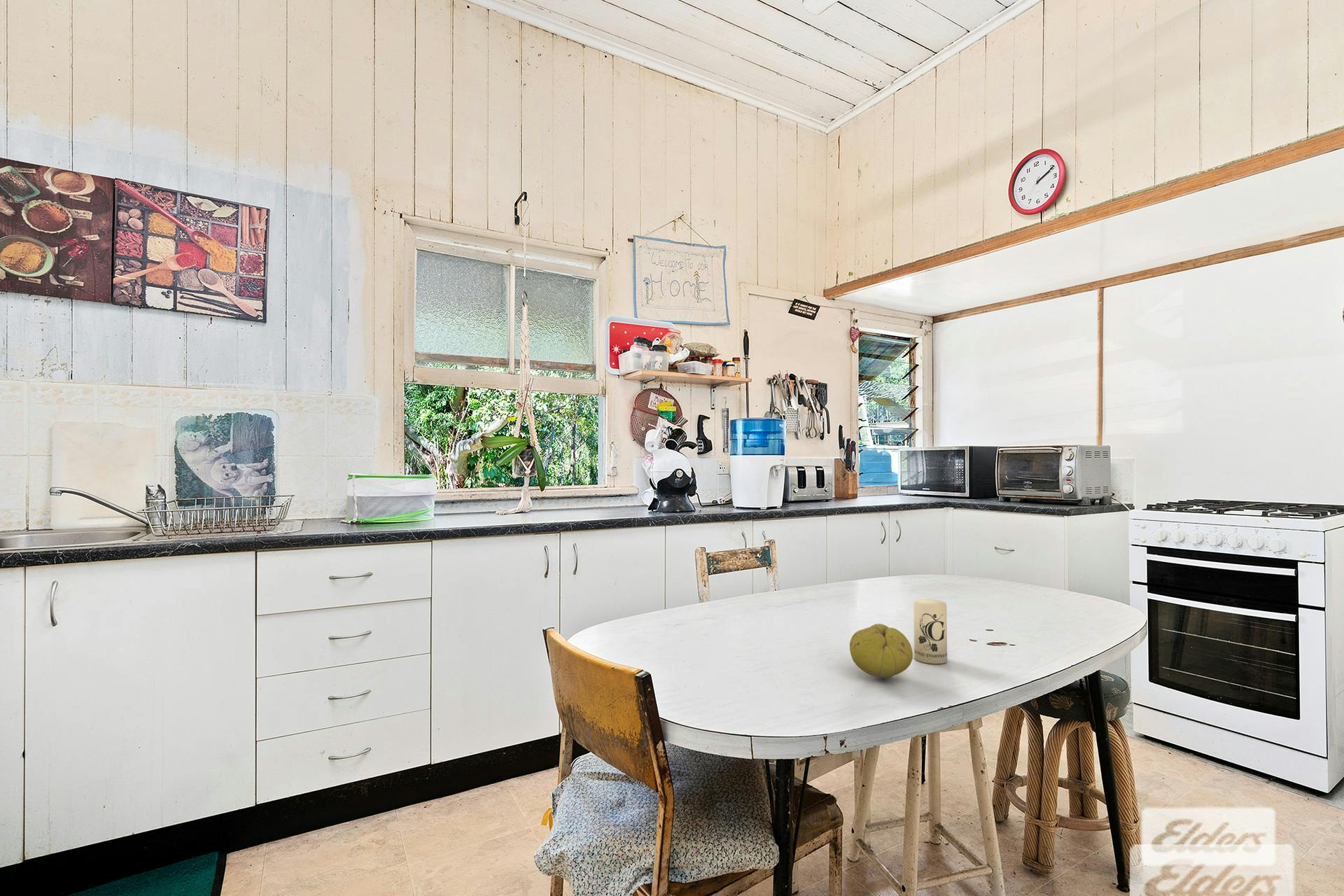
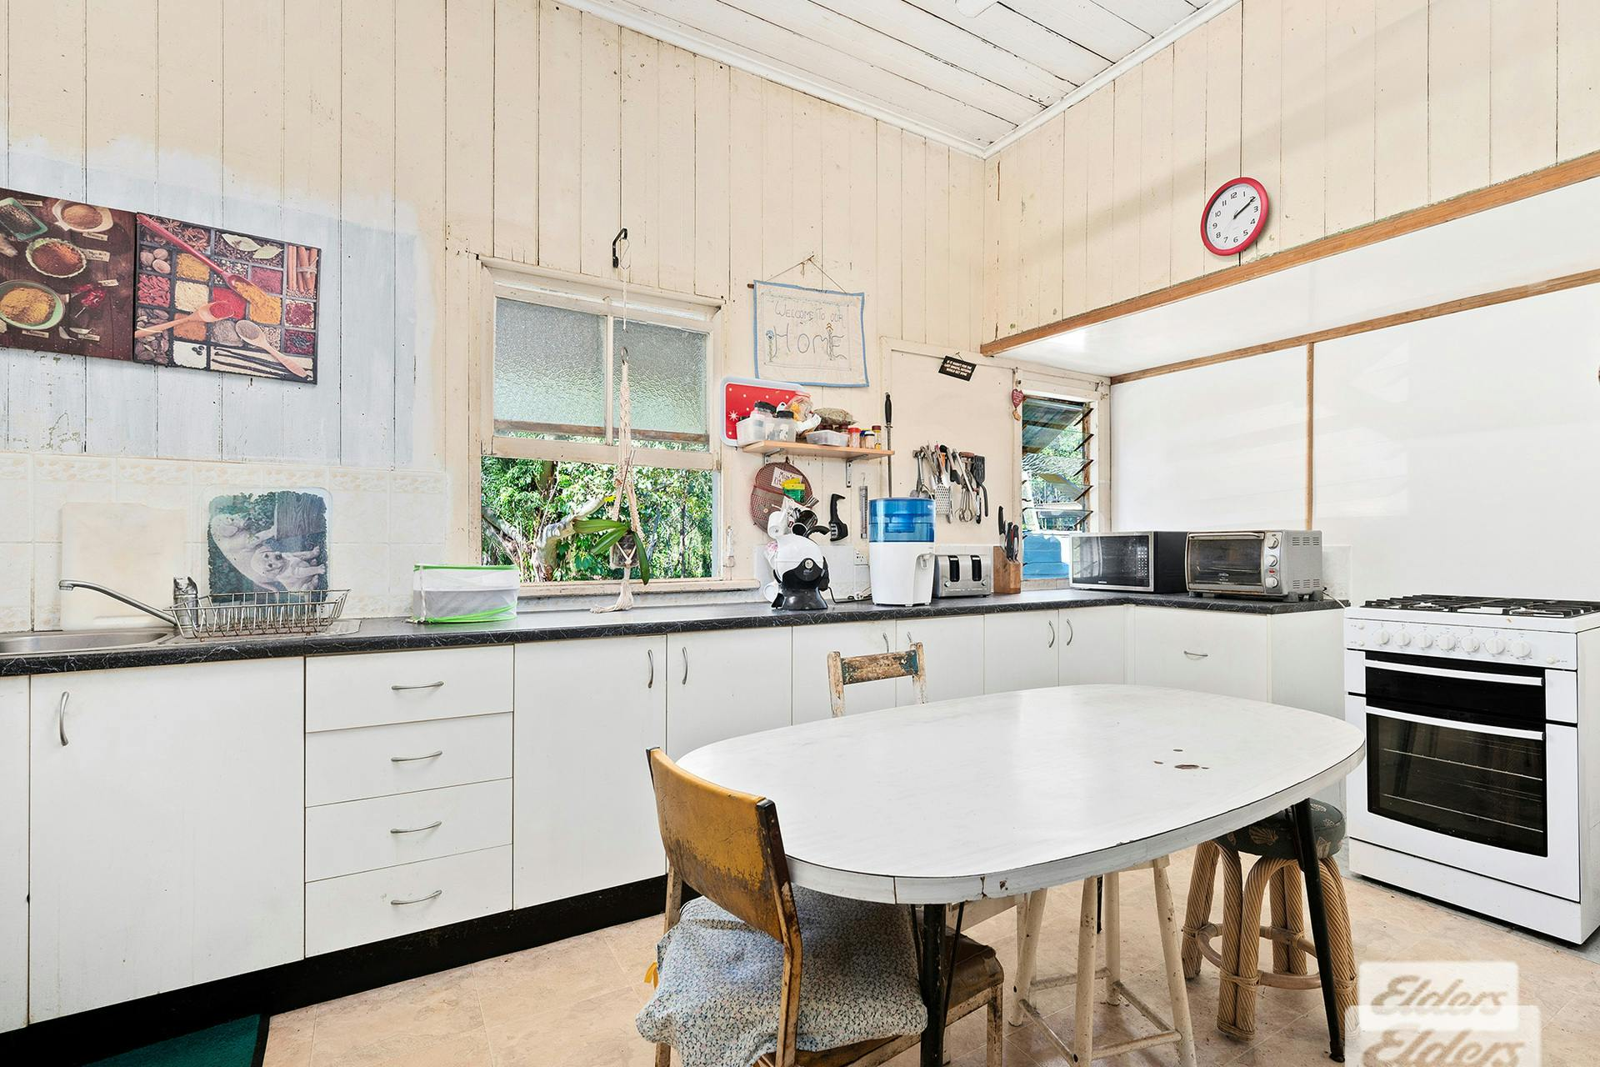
- fruit [849,623,914,679]
- candle [914,598,948,664]
